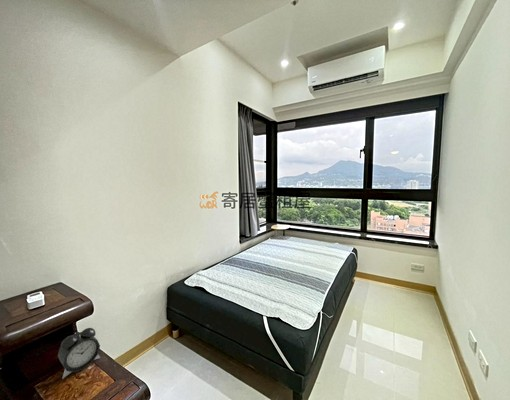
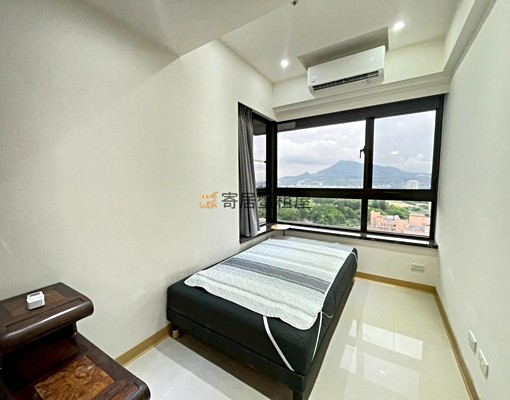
- alarm clock [57,327,101,380]
